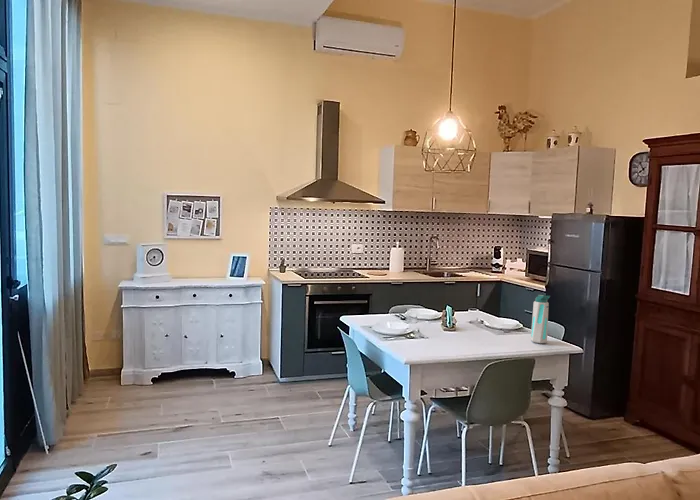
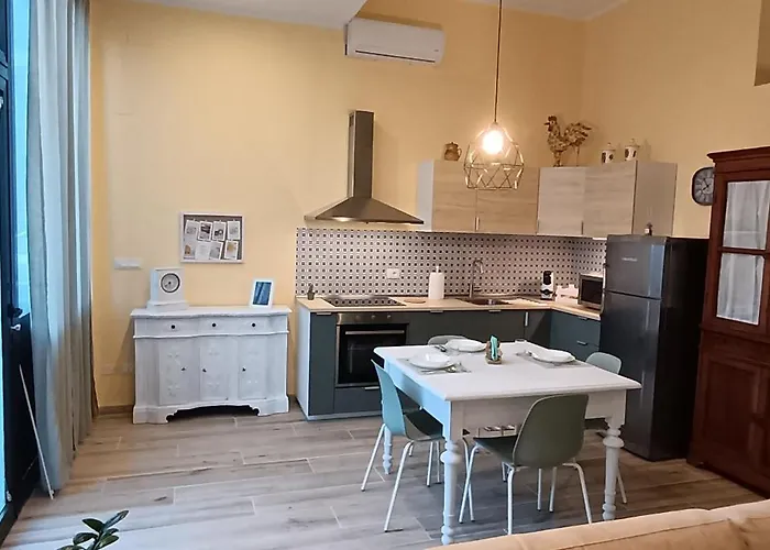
- water bottle [530,294,551,344]
